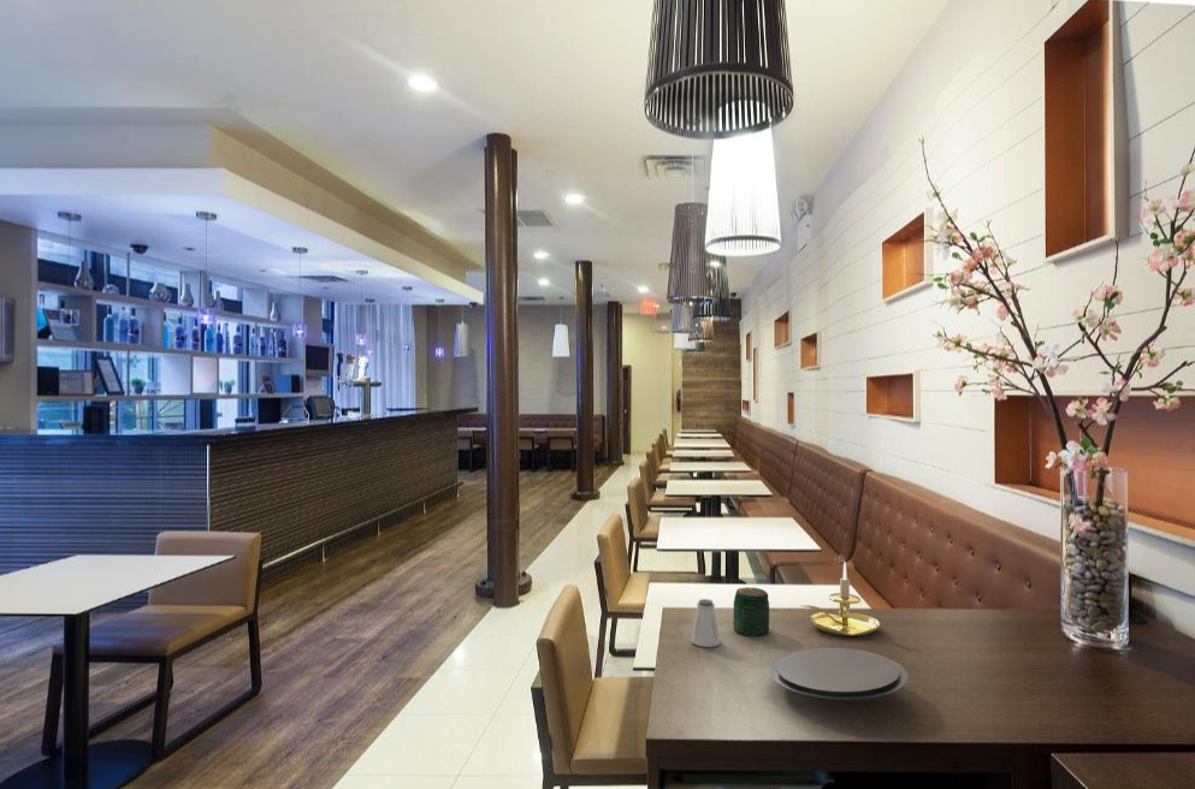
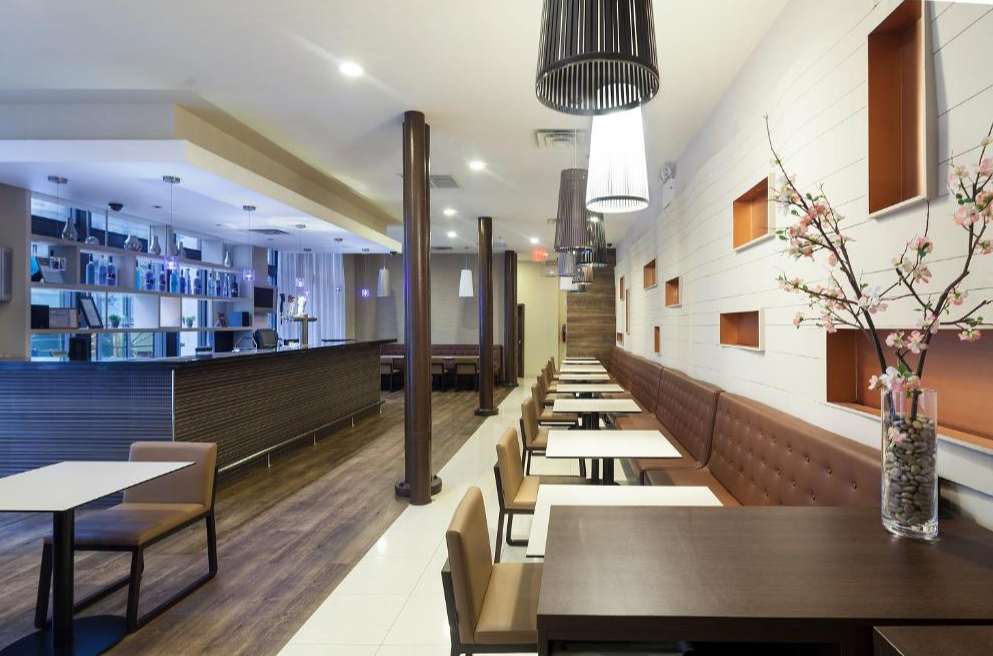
- saltshaker [691,598,722,648]
- plate [769,647,910,702]
- candle holder [799,560,881,637]
- jar [732,586,770,637]
